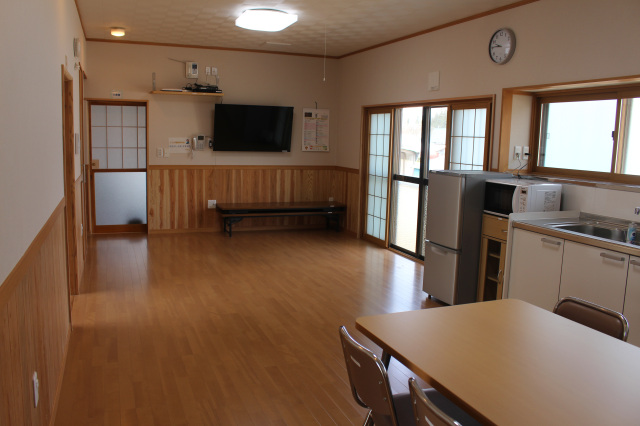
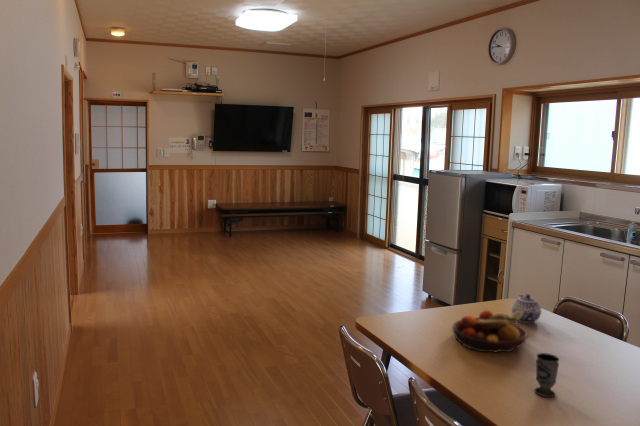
+ teapot [511,293,542,324]
+ fruit bowl [451,309,528,353]
+ cup [534,352,560,398]
